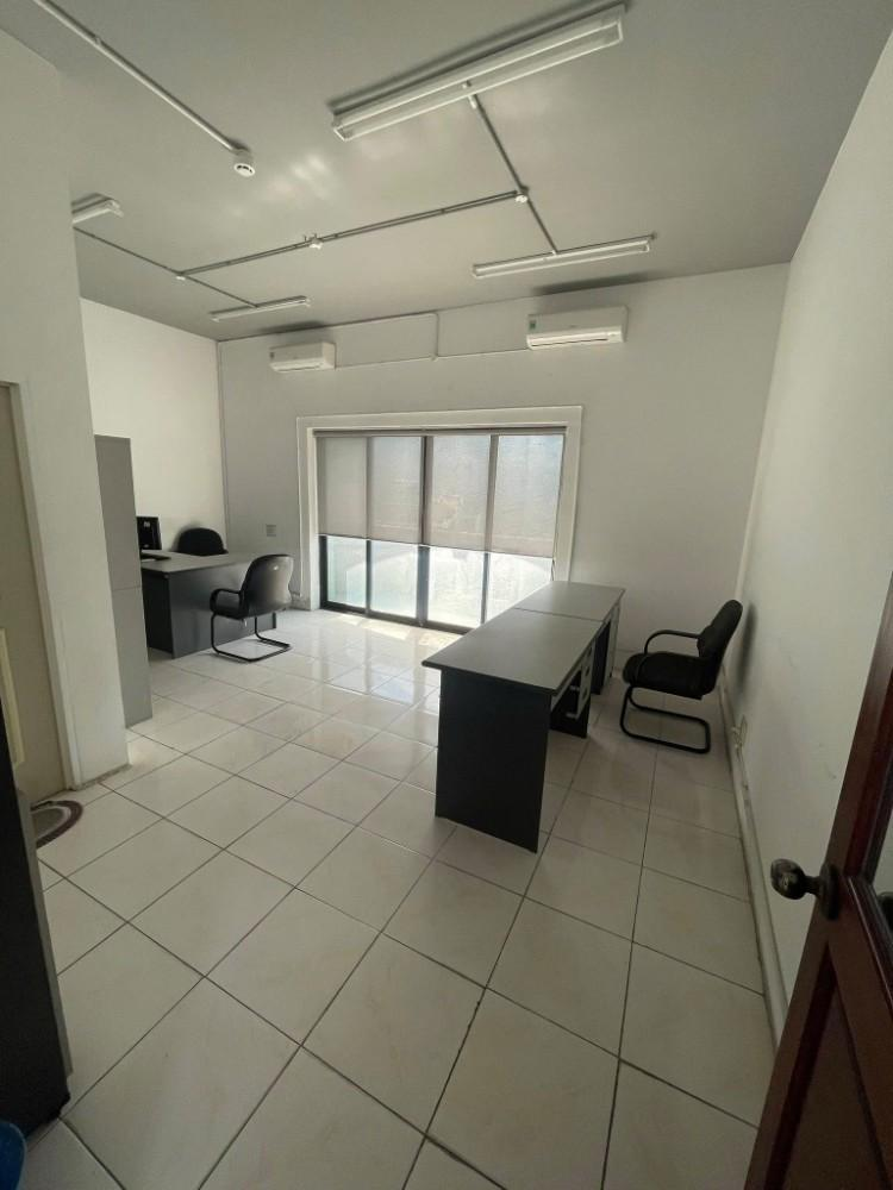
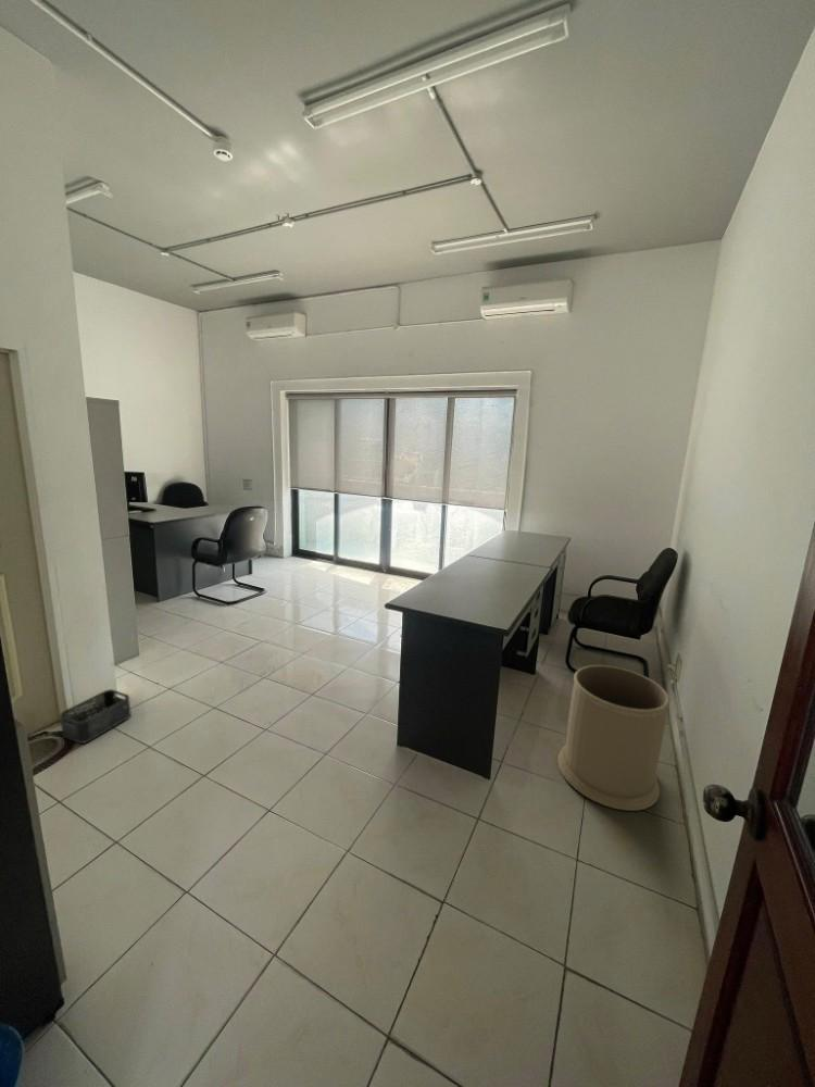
+ trash can [556,664,670,812]
+ storage bin [59,688,133,745]
